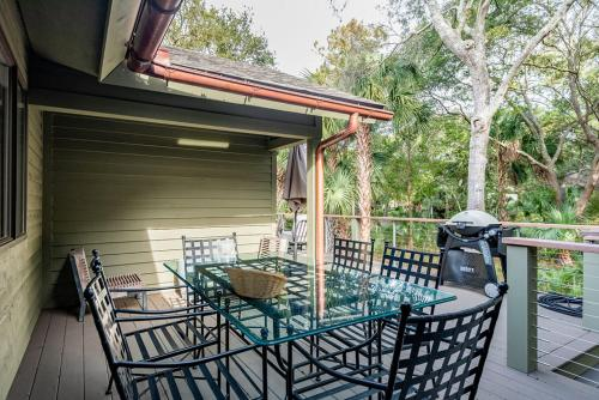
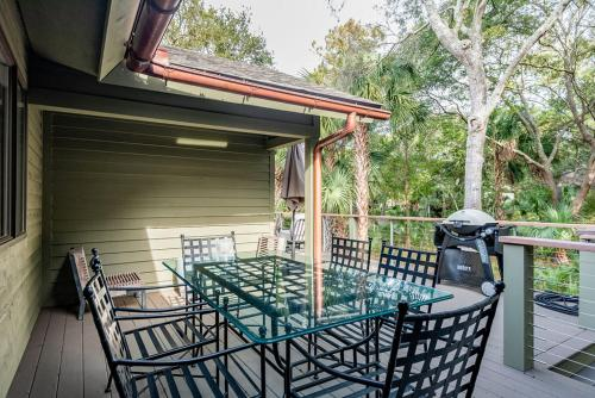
- fruit basket [222,265,290,301]
